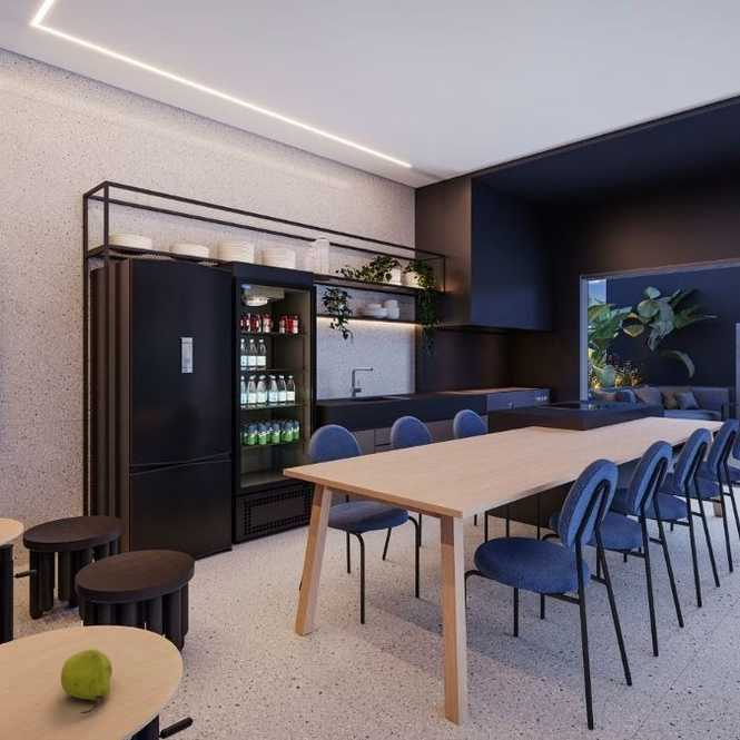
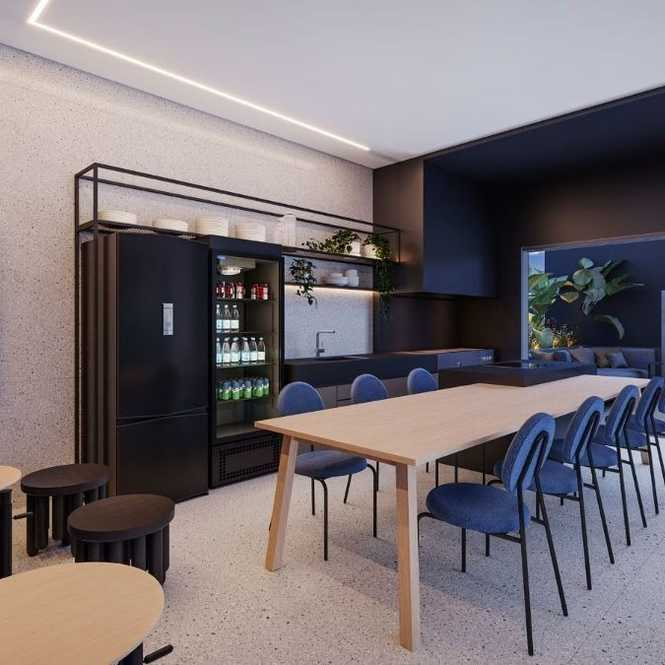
- fruit [60,648,114,714]
